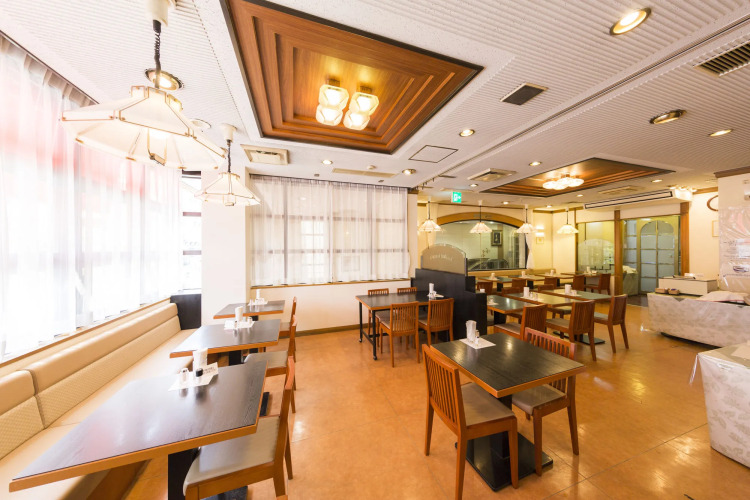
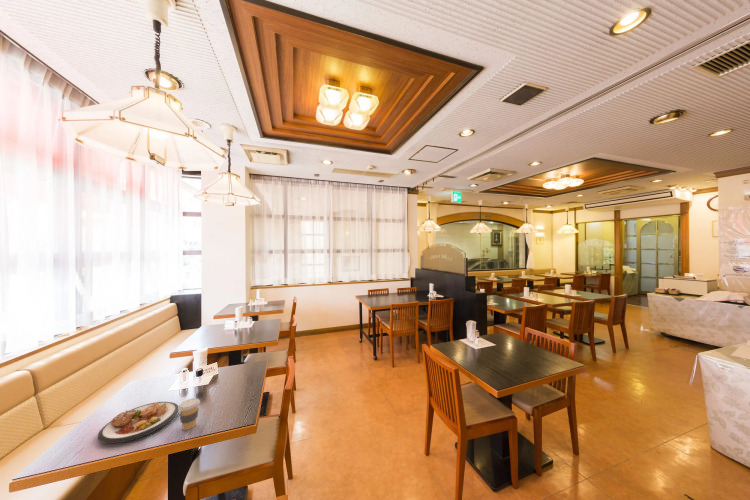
+ coffee cup [178,397,201,431]
+ plate [96,401,179,445]
